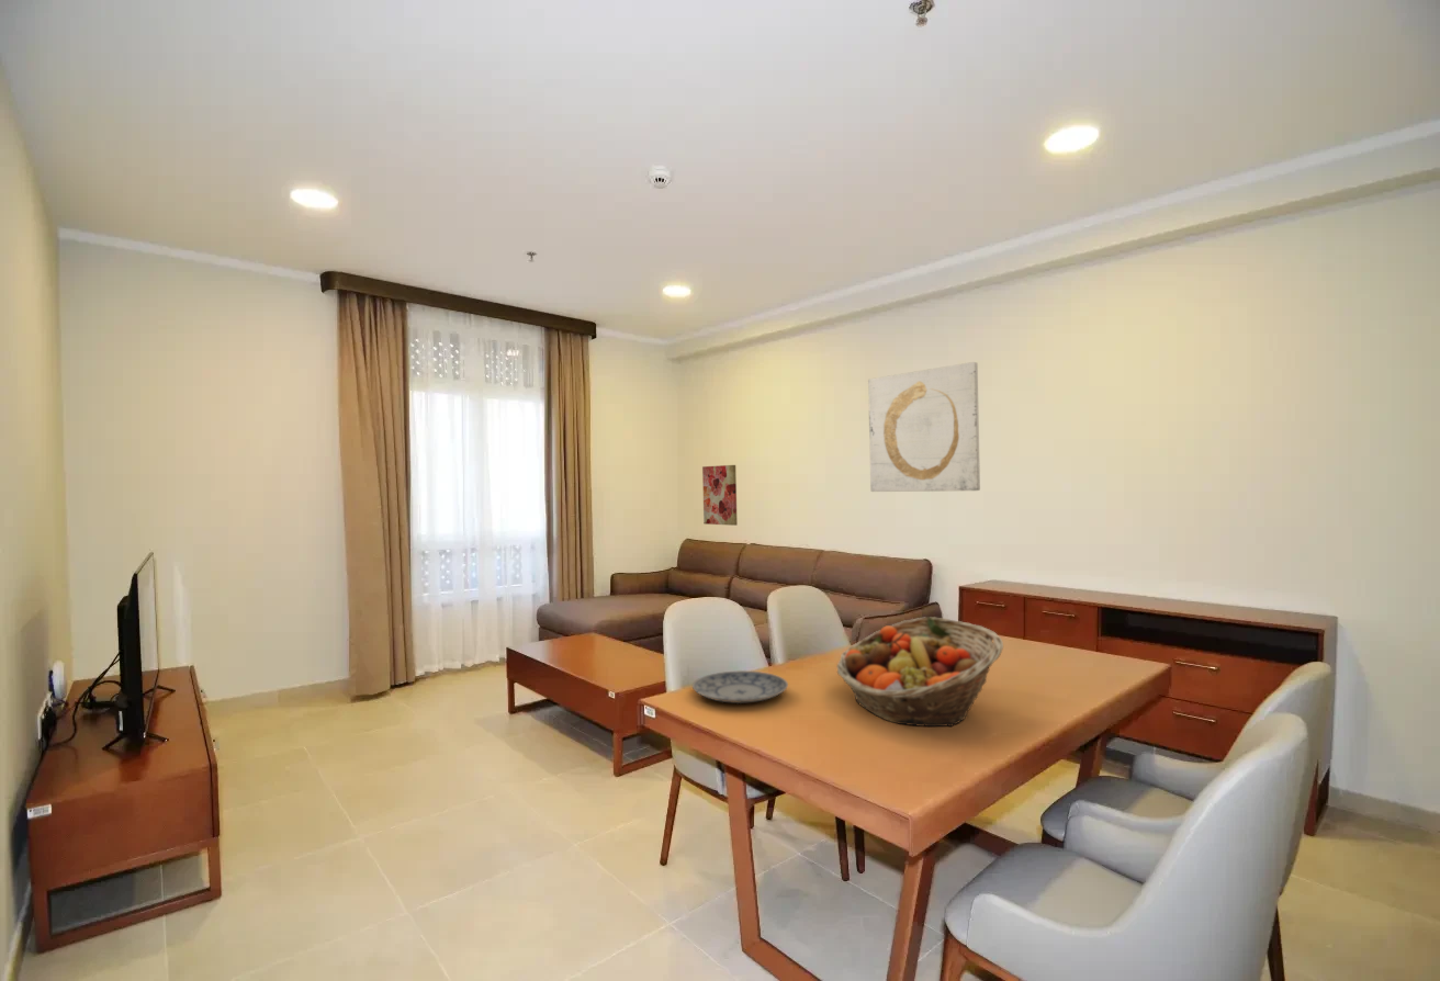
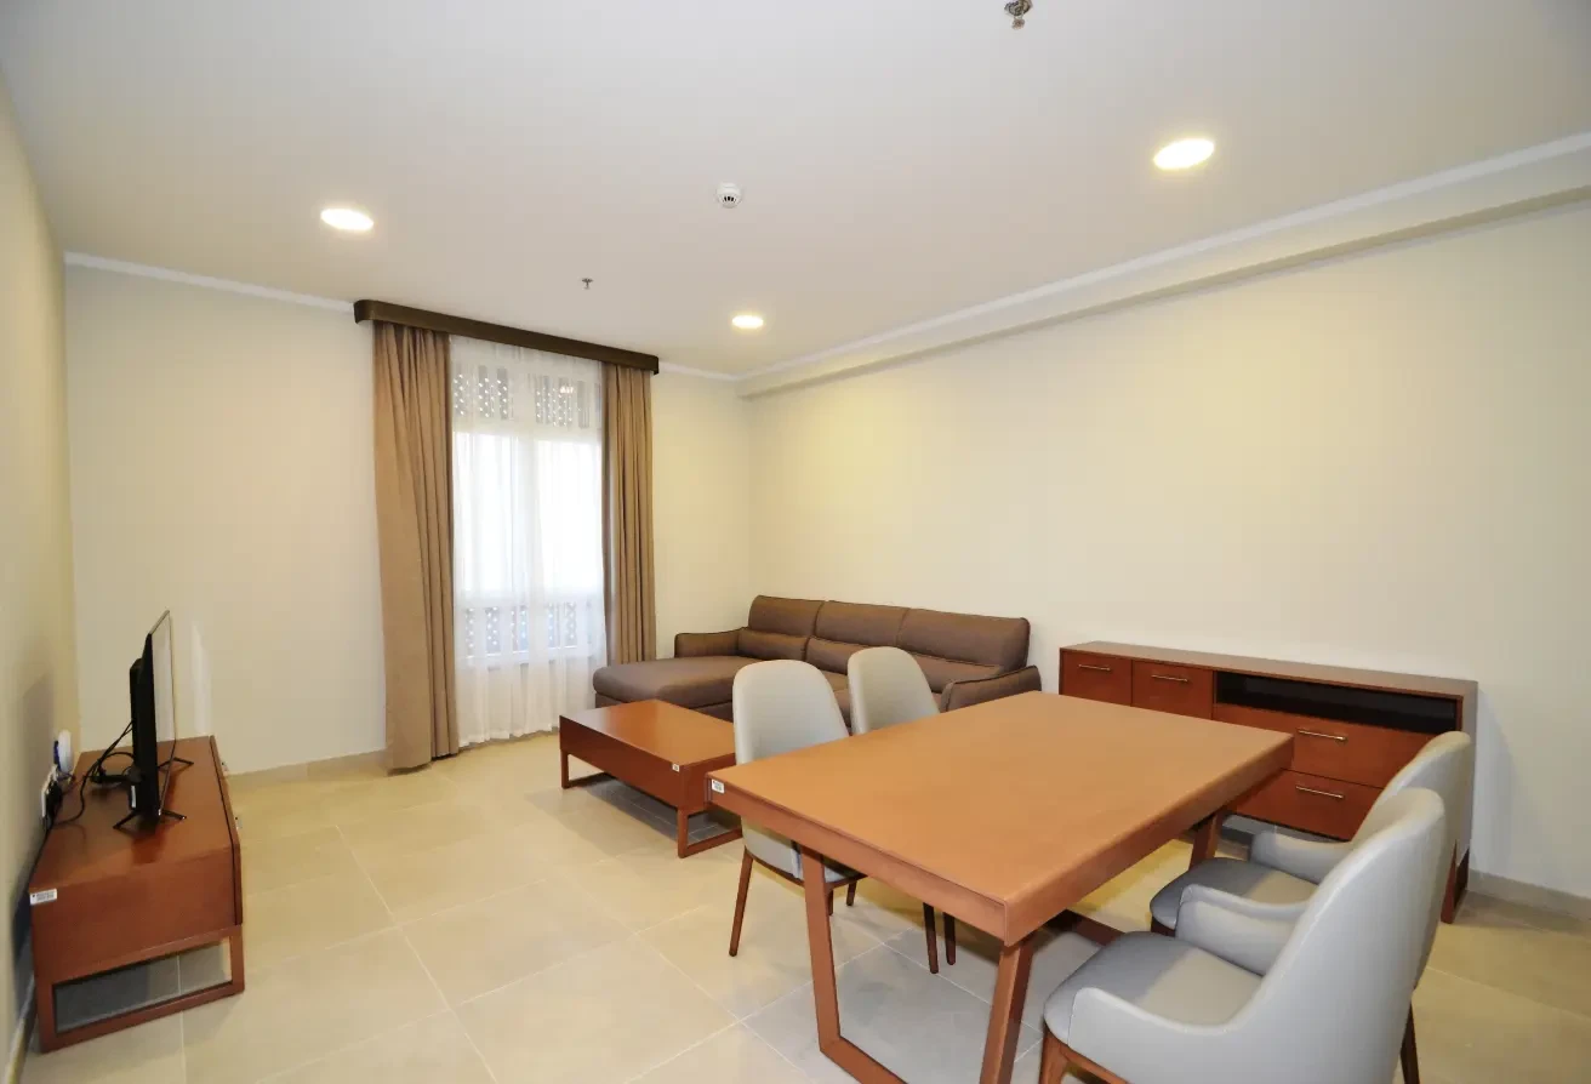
- wall art [701,464,739,527]
- wall art [867,361,981,493]
- fruit basket [835,616,1004,728]
- plate [691,669,789,704]
